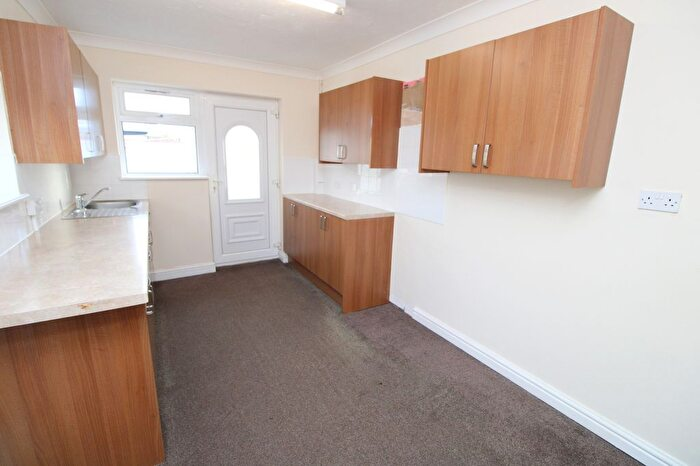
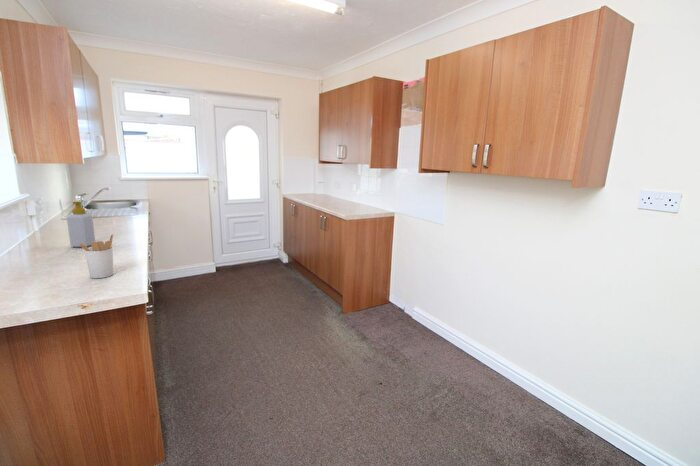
+ utensil holder [78,233,114,279]
+ soap bottle [66,200,96,248]
